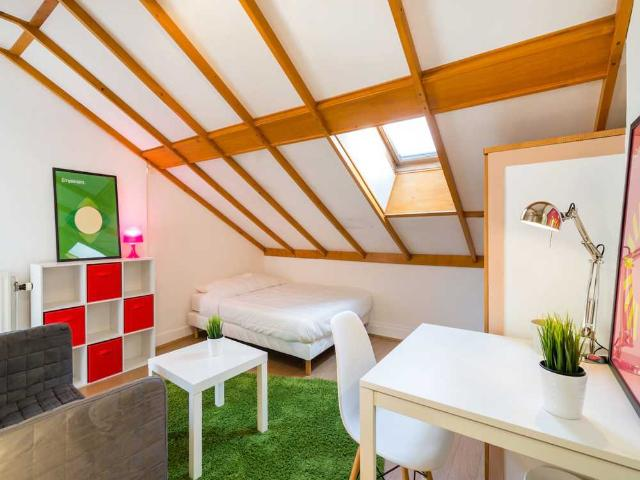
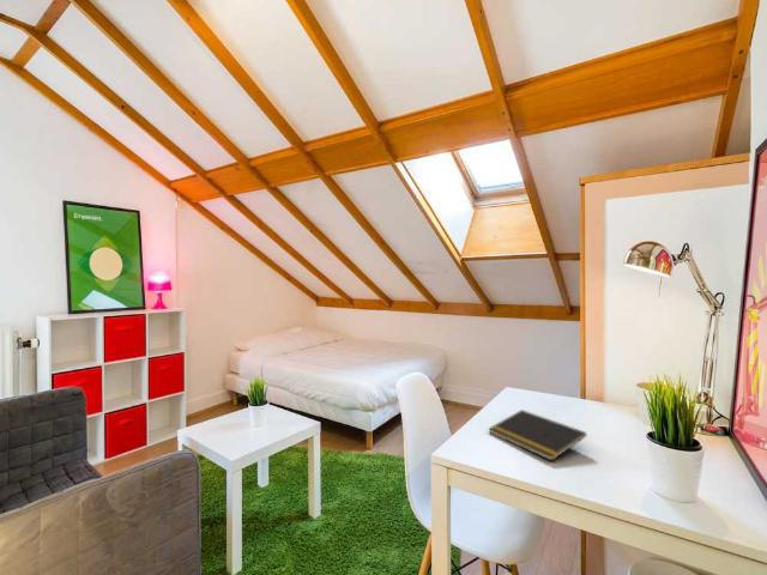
+ notepad [488,408,587,462]
